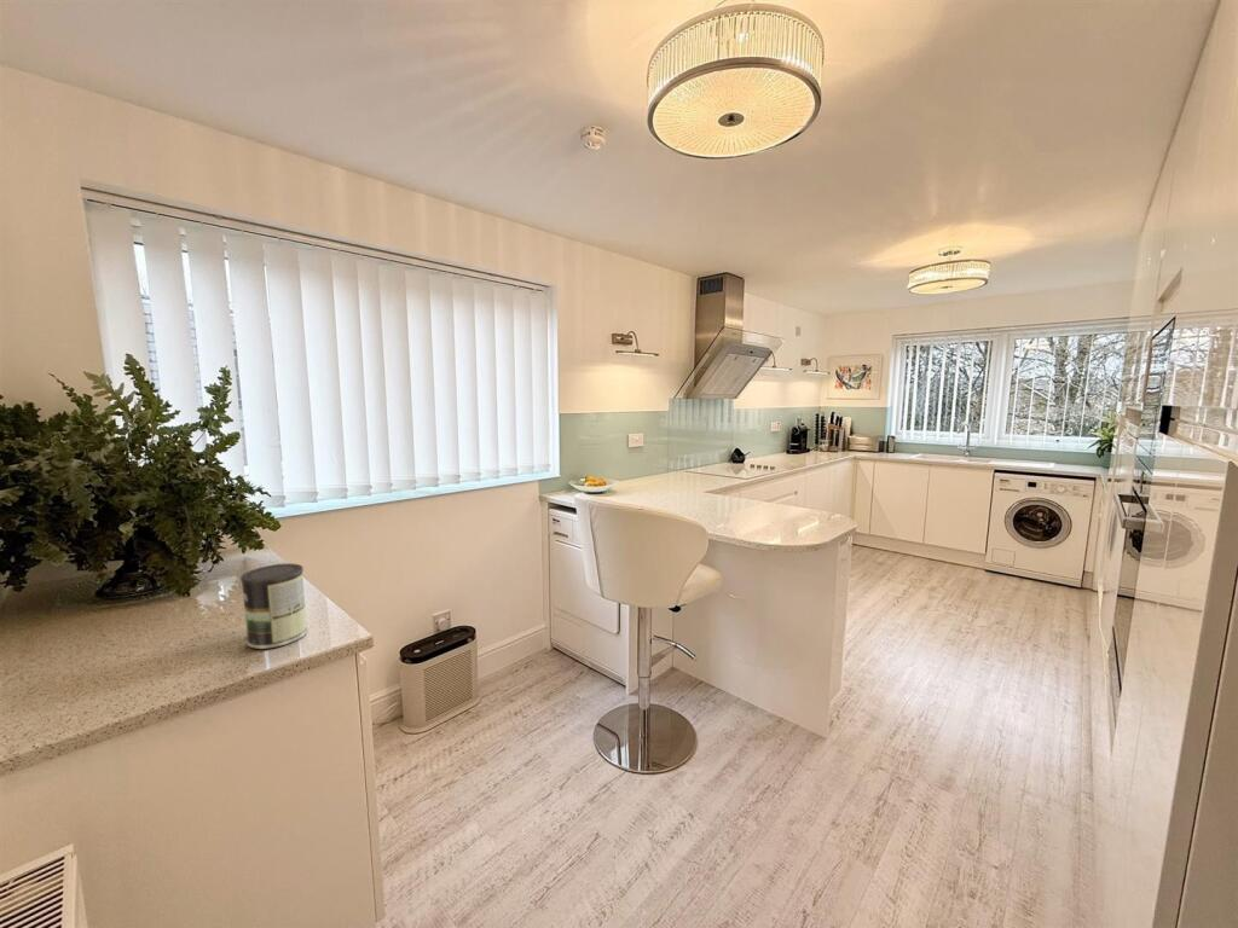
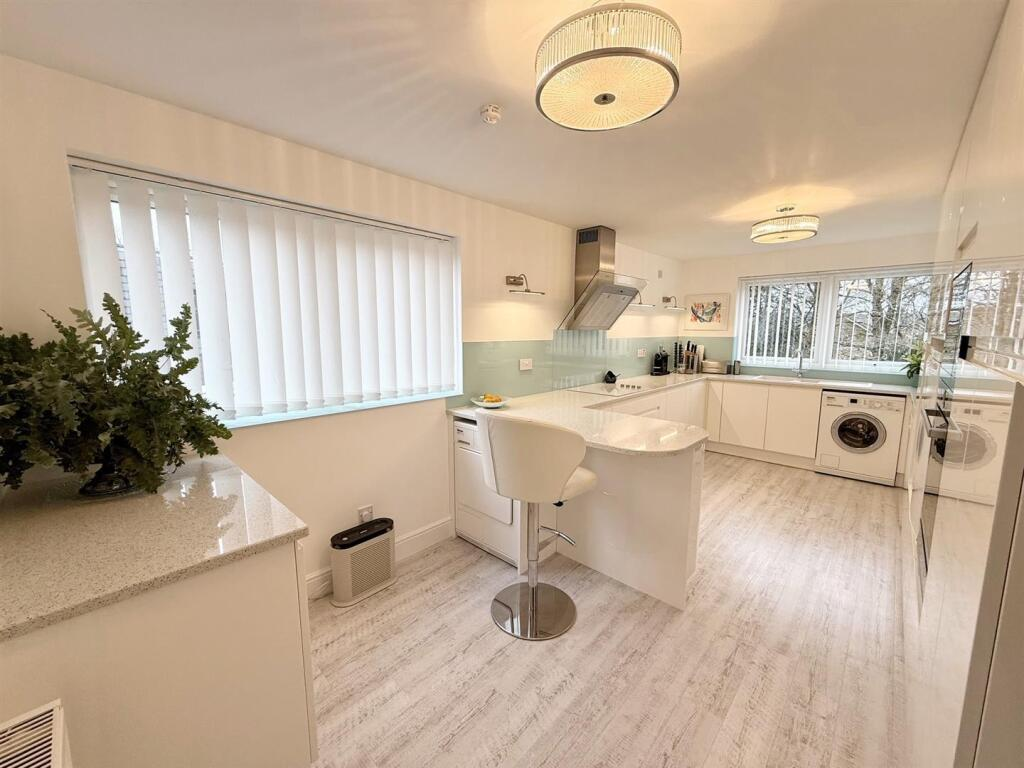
- coffee can [239,562,308,650]
